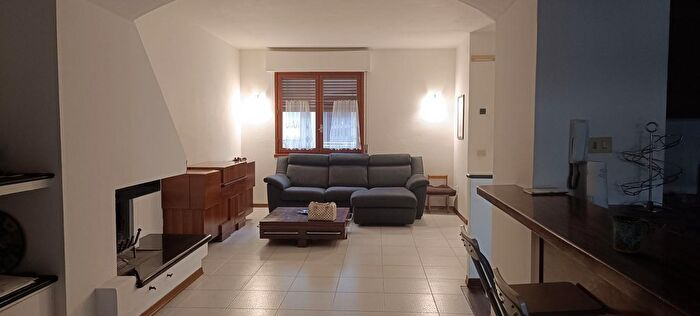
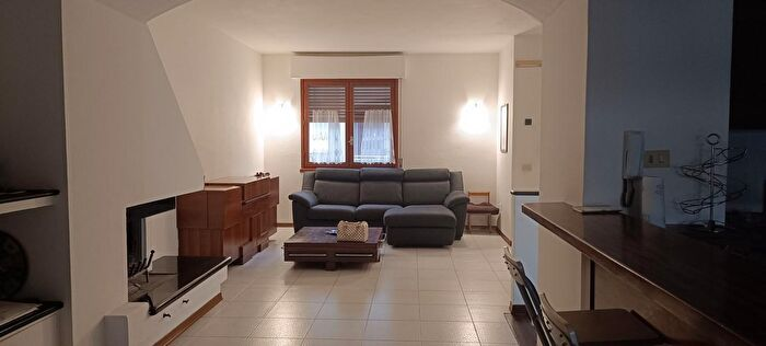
- mug [610,215,656,254]
